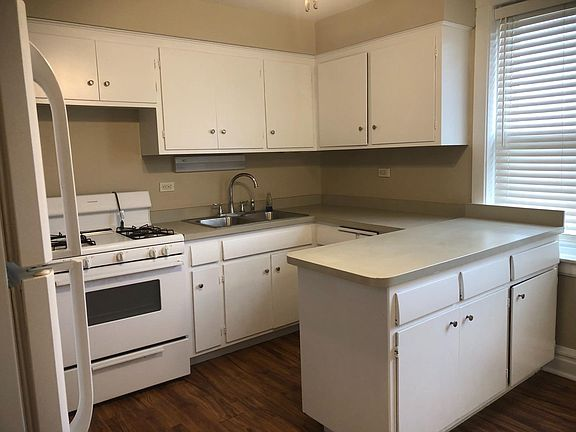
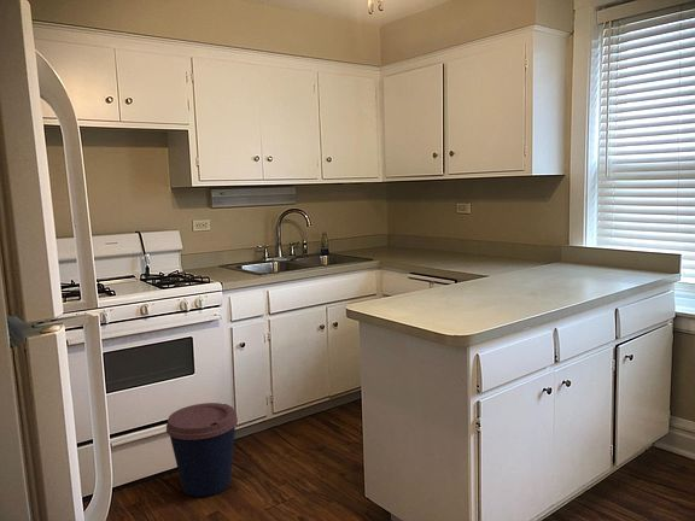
+ coffee cup [165,402,239,498]
